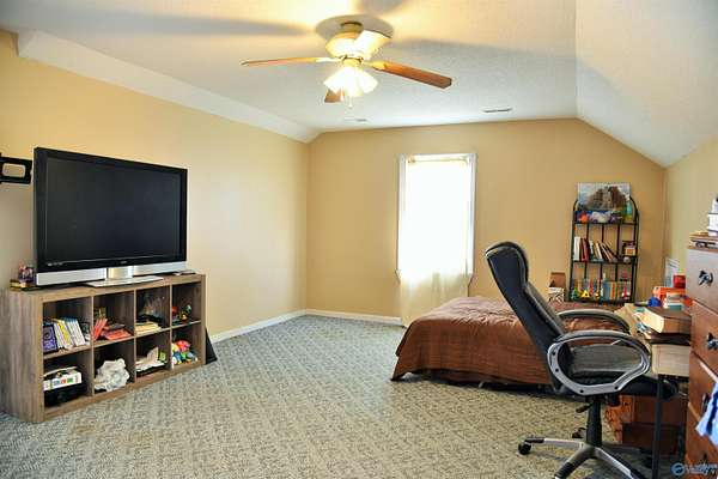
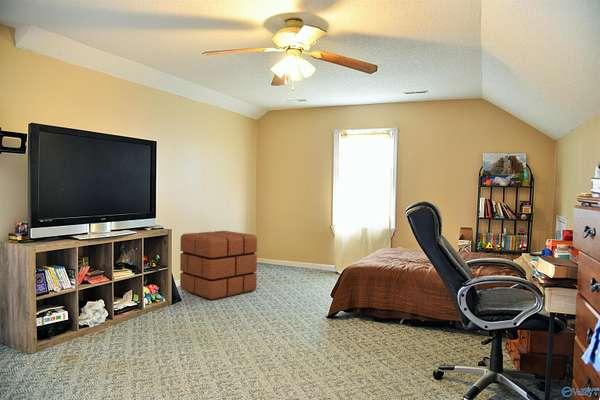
+ pouf [179,230,258,300]
